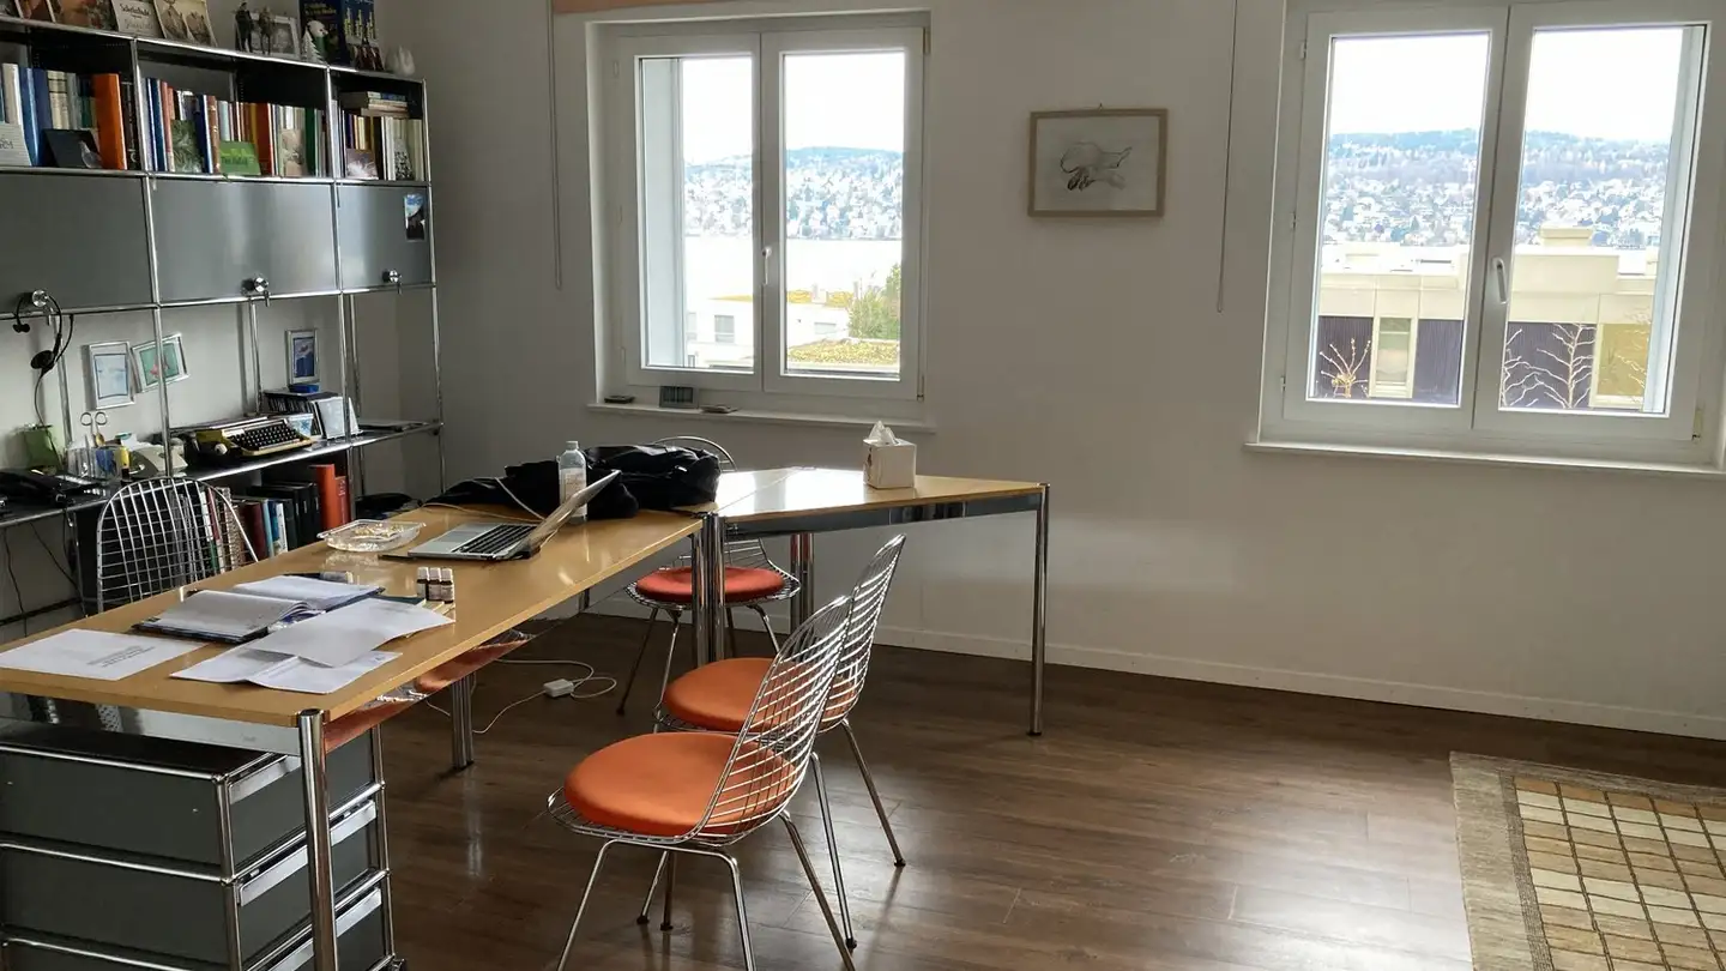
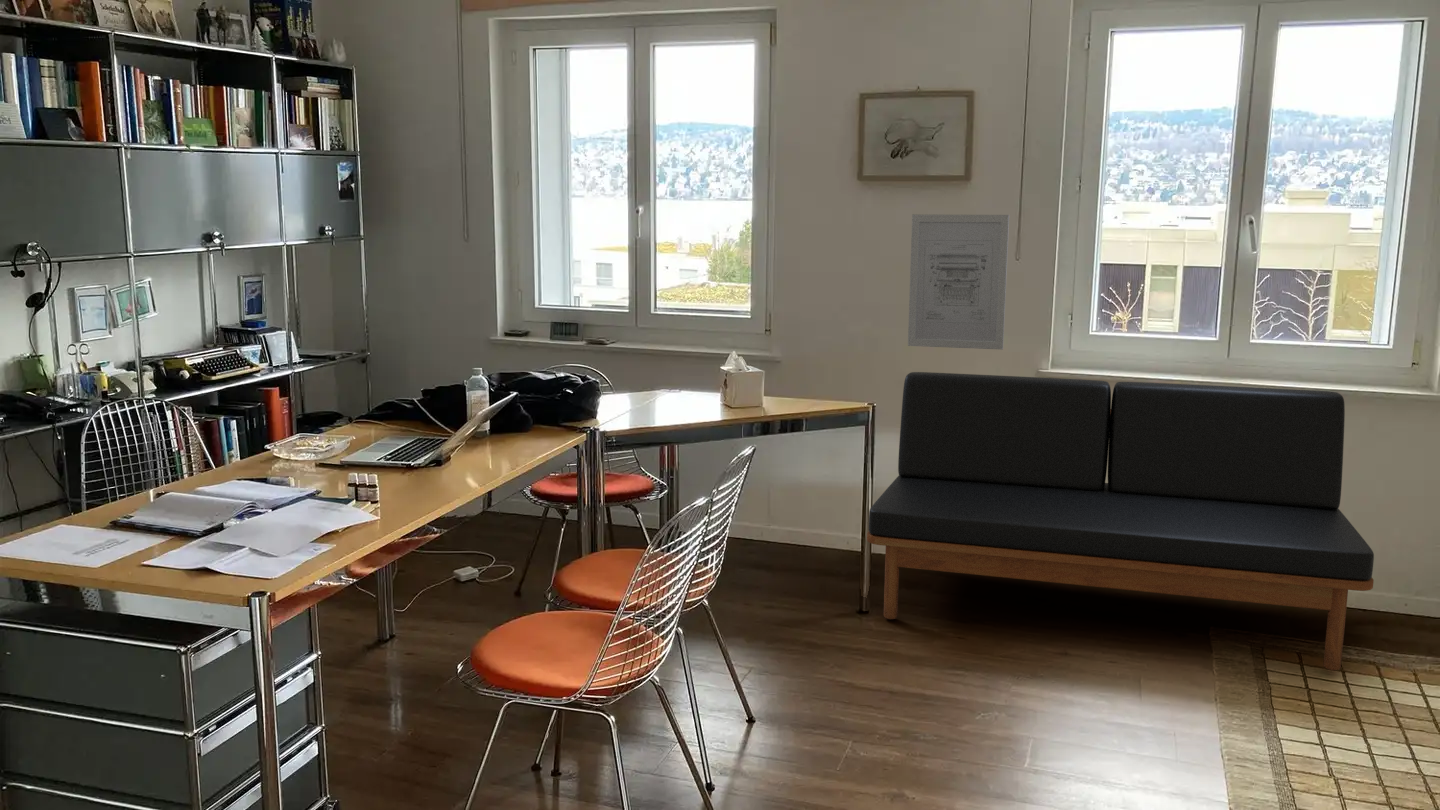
+ wall art [907,213,1010,351]
+ sofa [866,371,1375,671]
